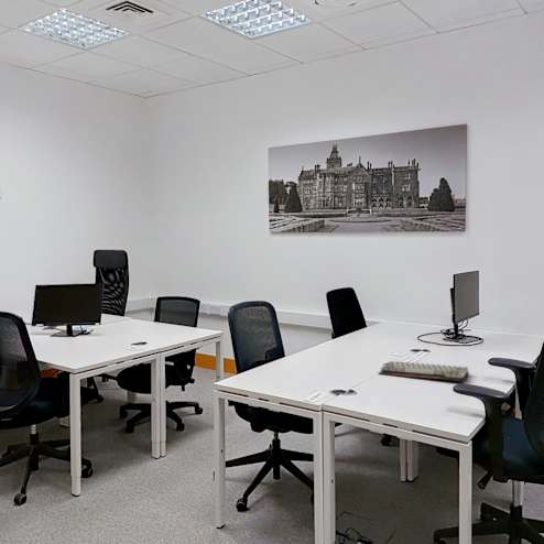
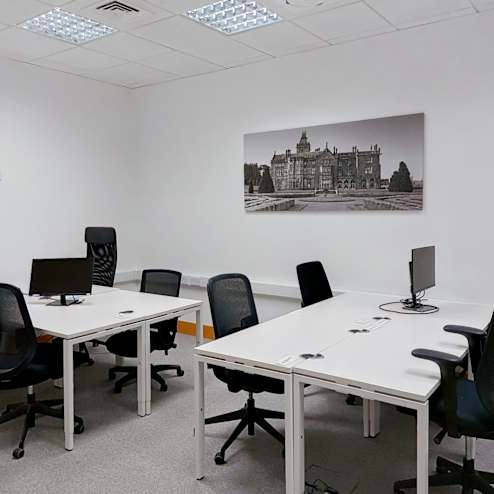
- keyboard [378,360,470,382]
